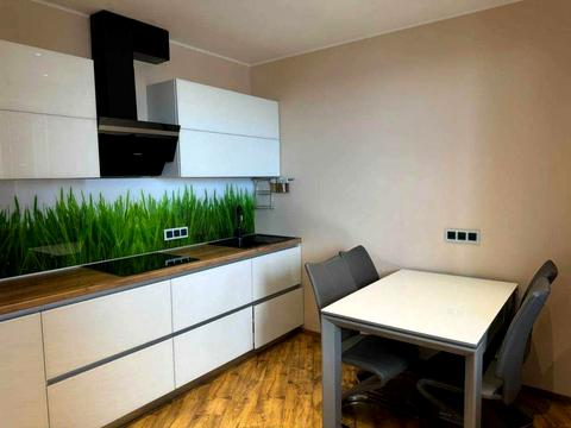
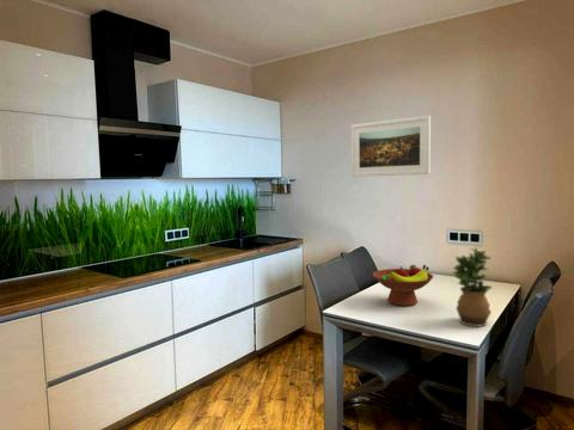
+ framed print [350,115,432,178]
+ fruit bowl [372,264,434,307]
+ potted plant [452,246,494,327]
